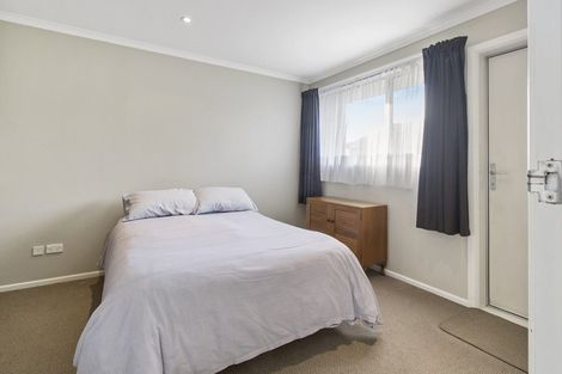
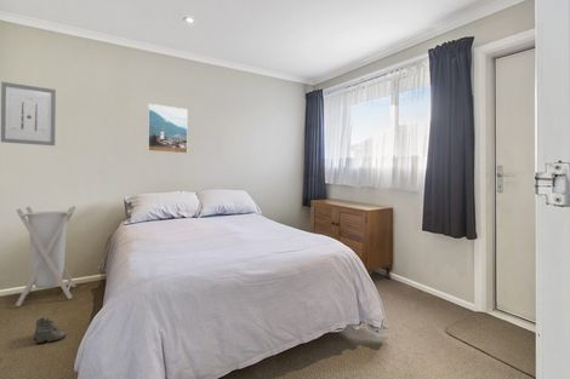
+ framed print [147,103,189,155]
+ laundry hamper [15,205,78,308]
+ boots [33,316,67,344]
+ wall art [0,81,57,147]
